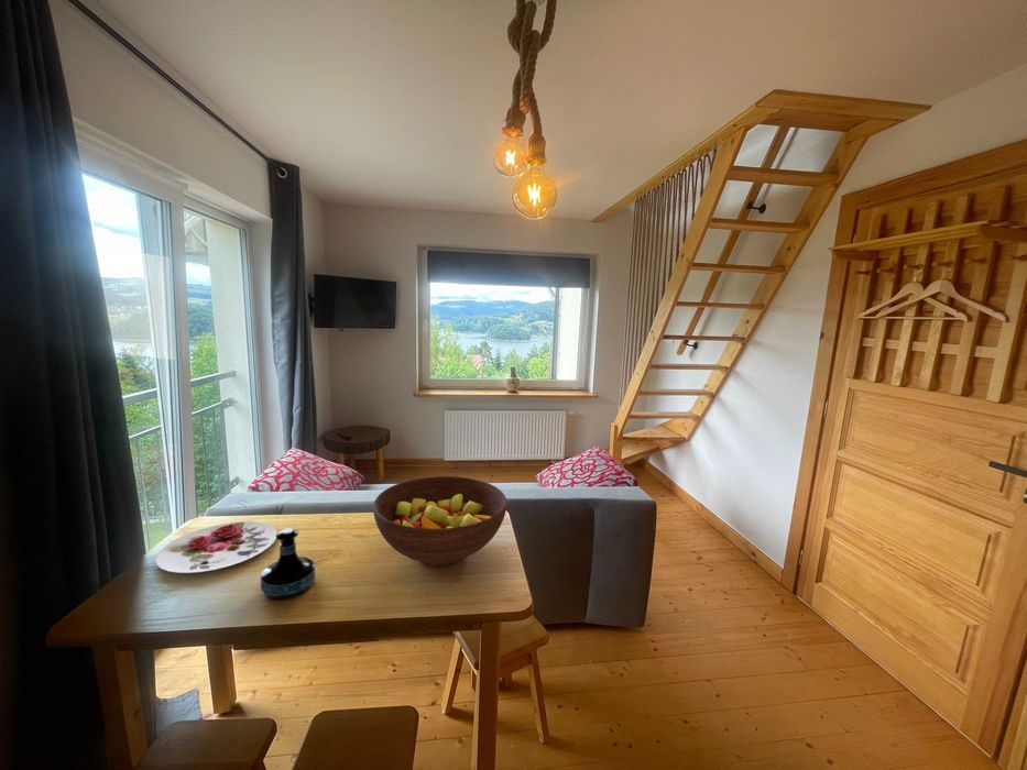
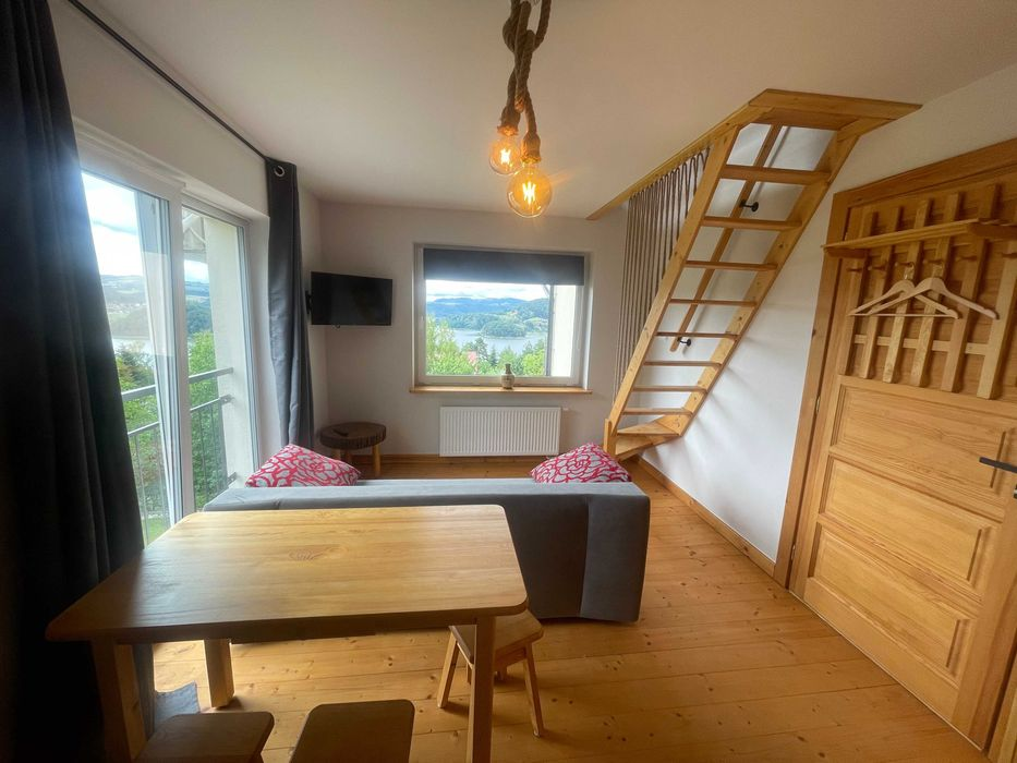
- plate [154,520,278,574]
- fruit bowl [372,475,507,569]
- tequila bottle [260,527,316,601]
